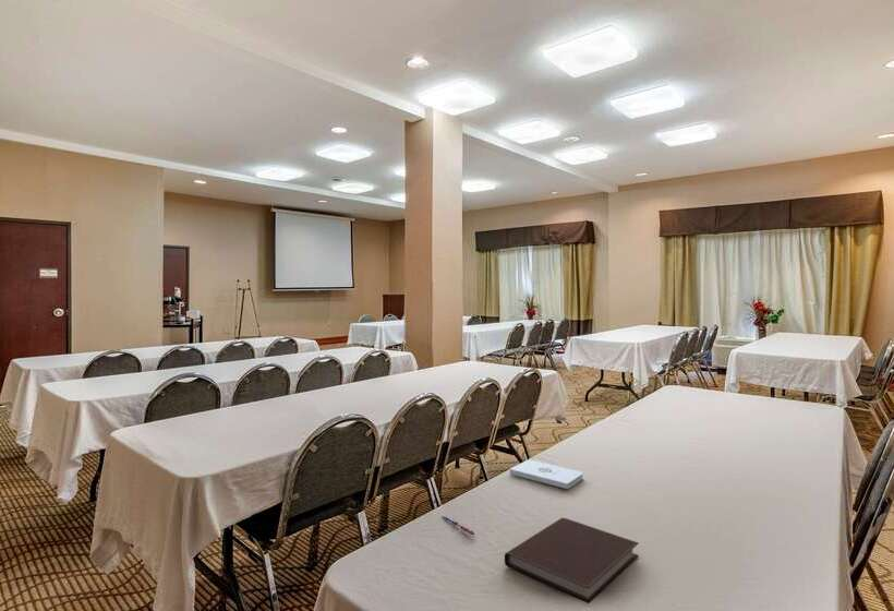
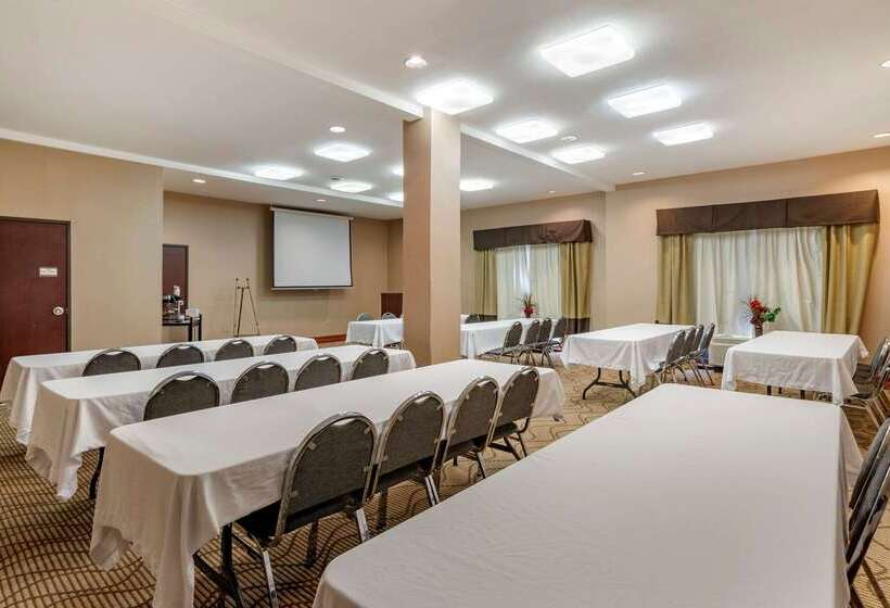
- notepad [509,459,584,490]
- notebook [504,517,640,604]
- pen [440,514,475,536]
